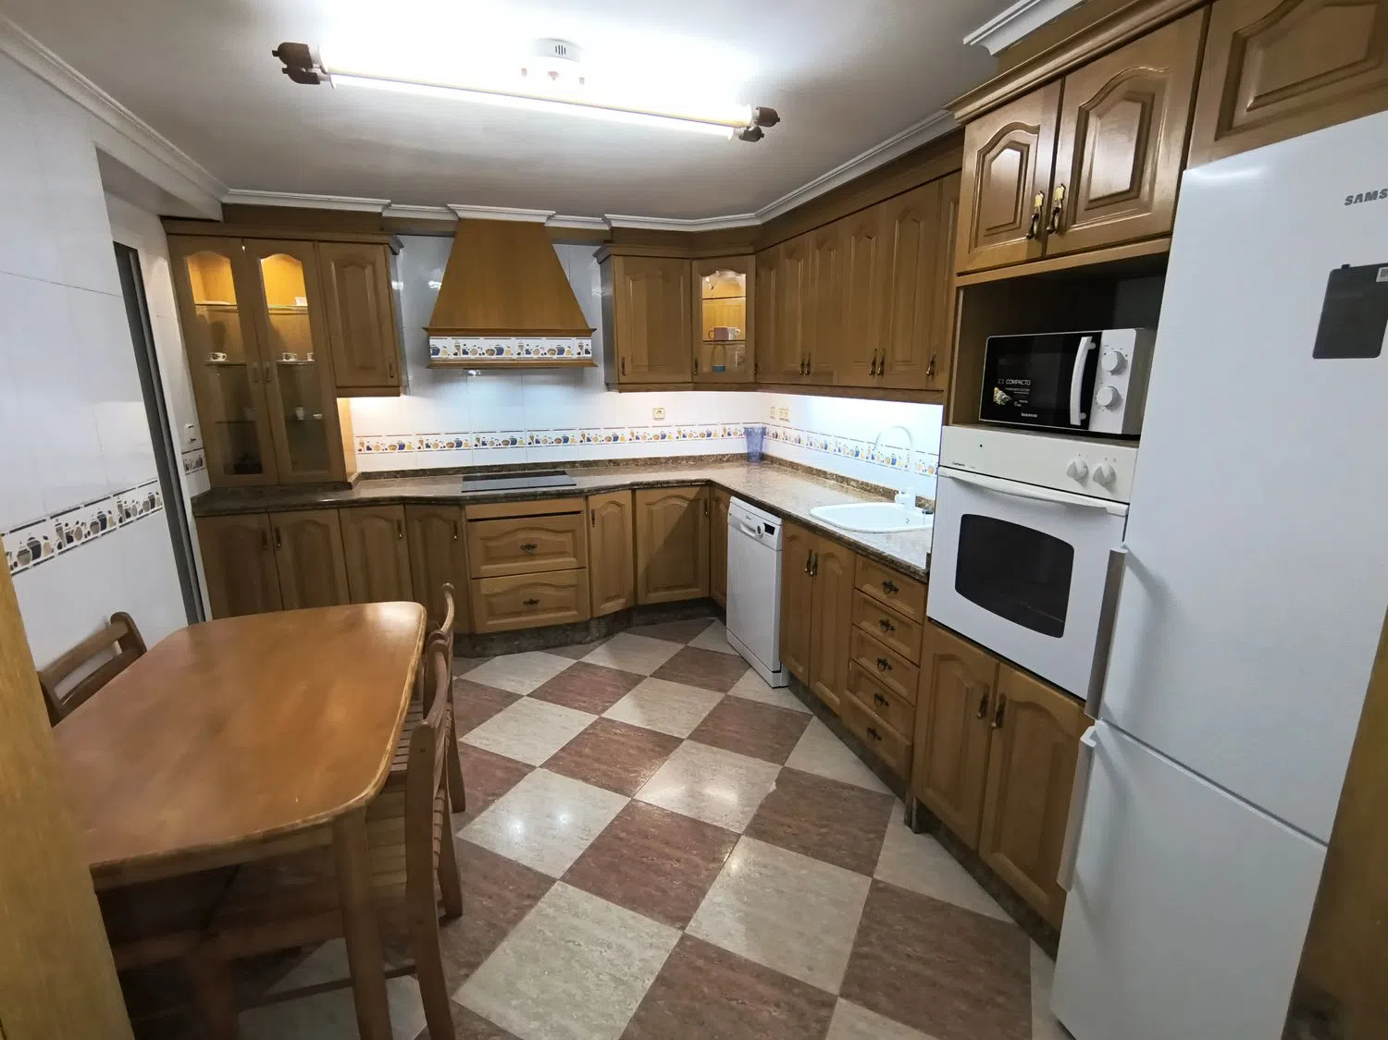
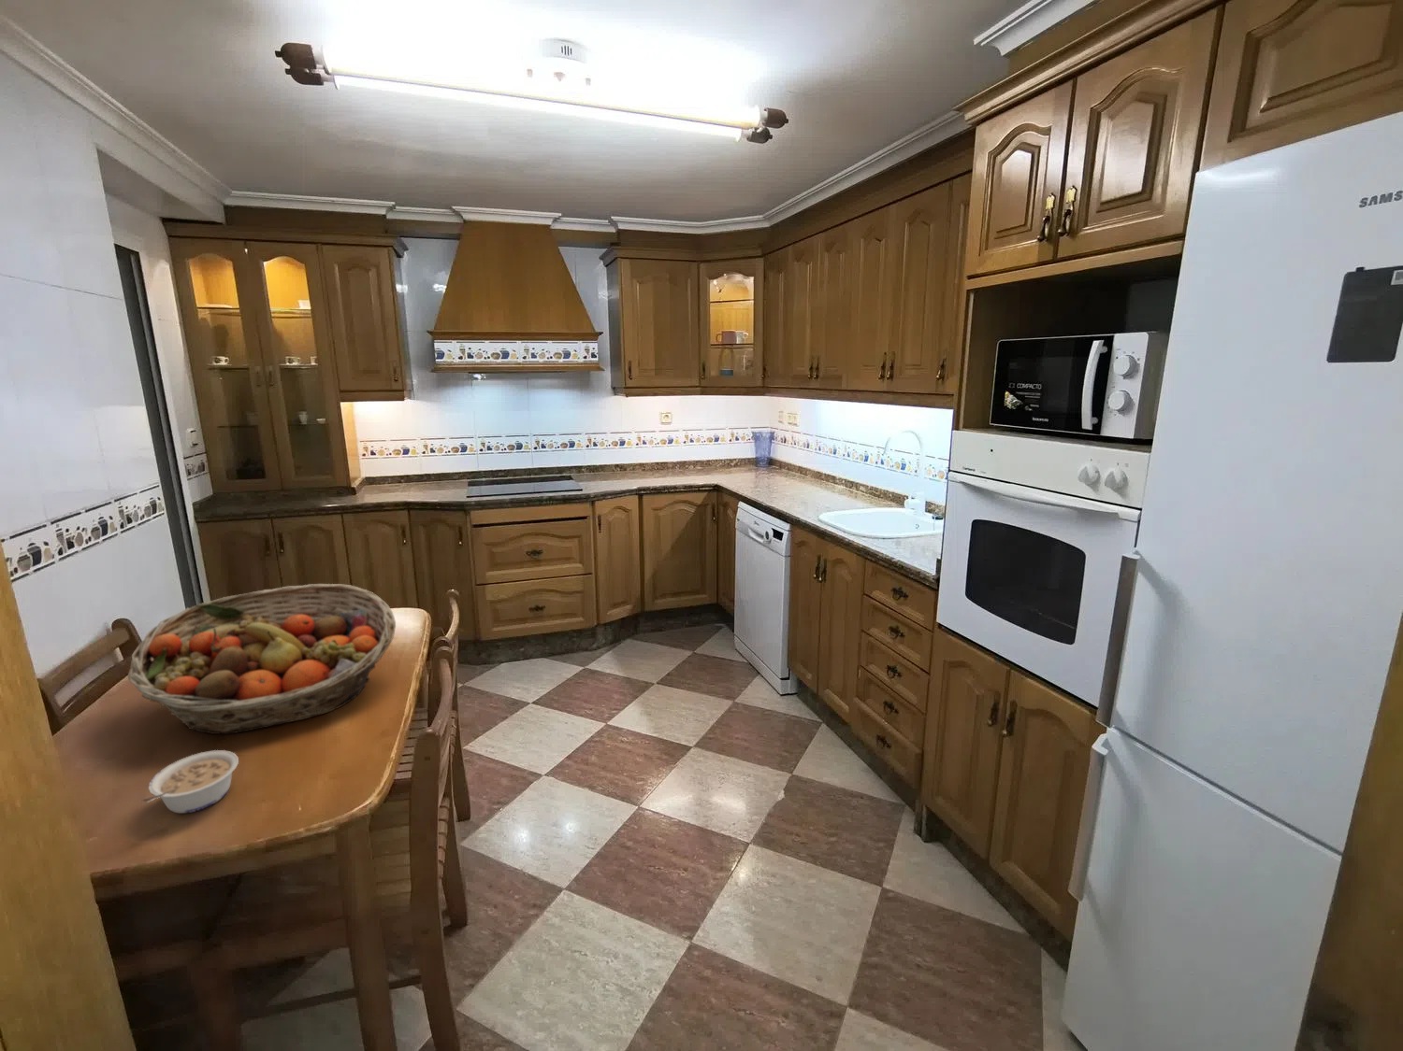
+ fruit basket [127,583,397,735]
+ legume [141,750,240,815]
